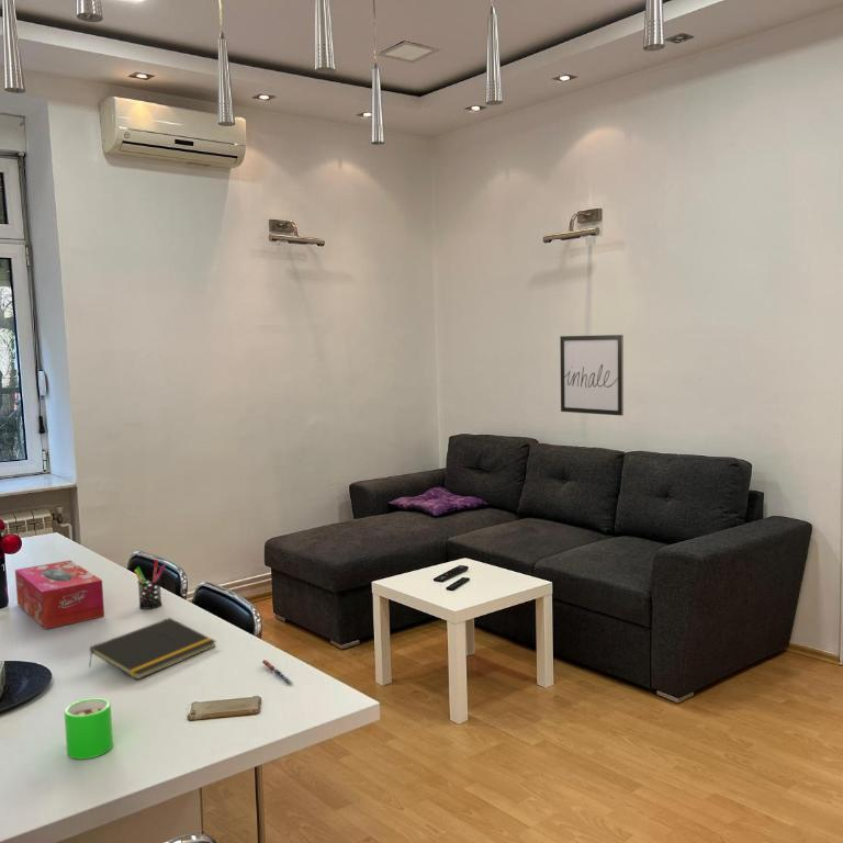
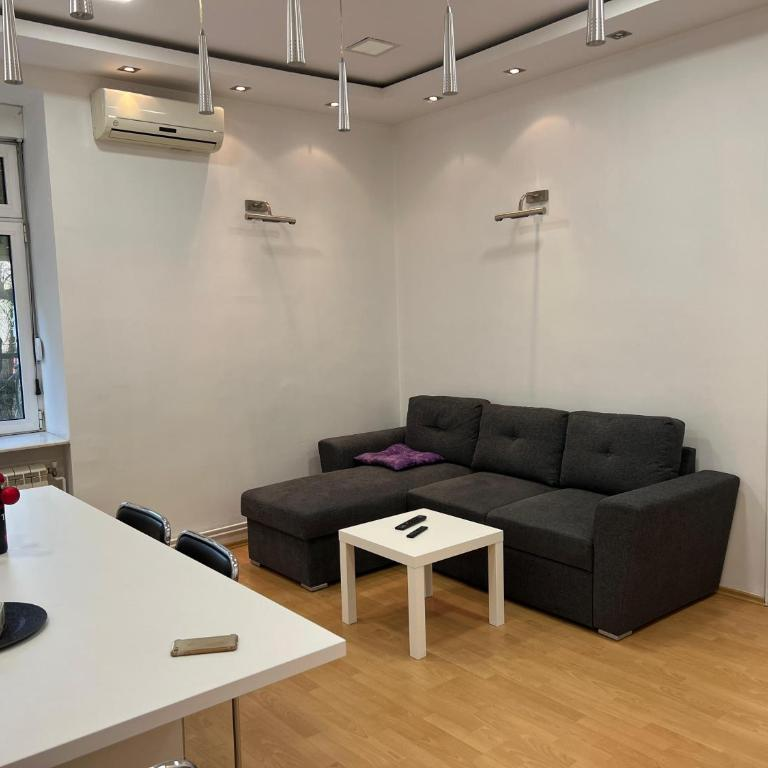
- notepad [88,617,217,681]
- tissue box [14,560,105,630]
- mug [64,697,114,760]
- pen holder [134,558,167,610]
- wall art [559,334,625,417]
- pen [261,659,292,685]
